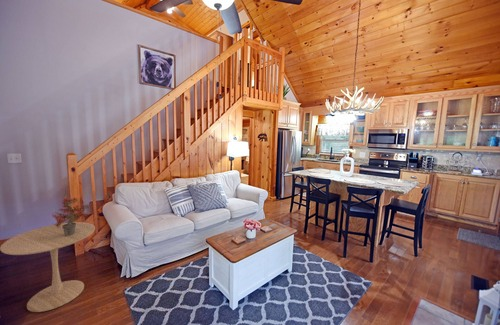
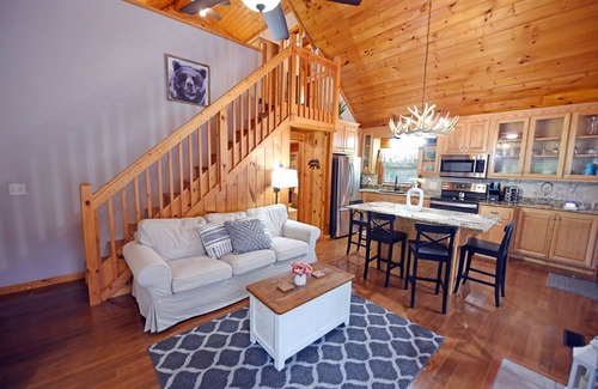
- potted plant [51,189,90,236]
- side table [0,221,96,313]
